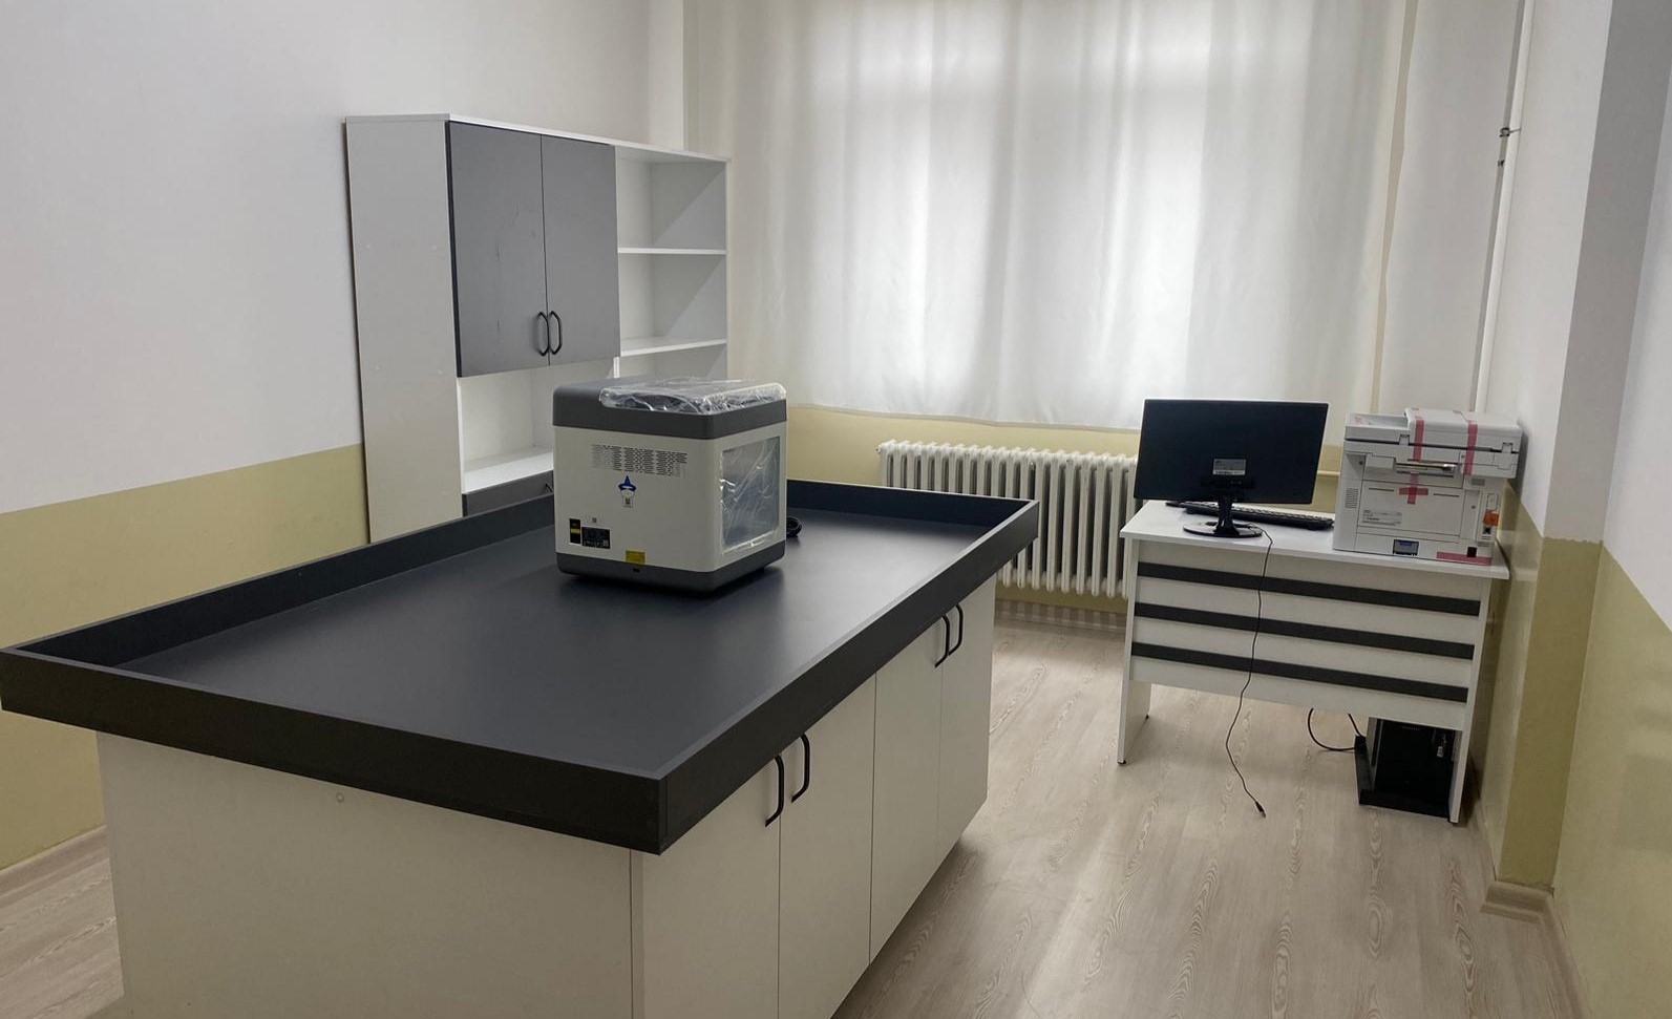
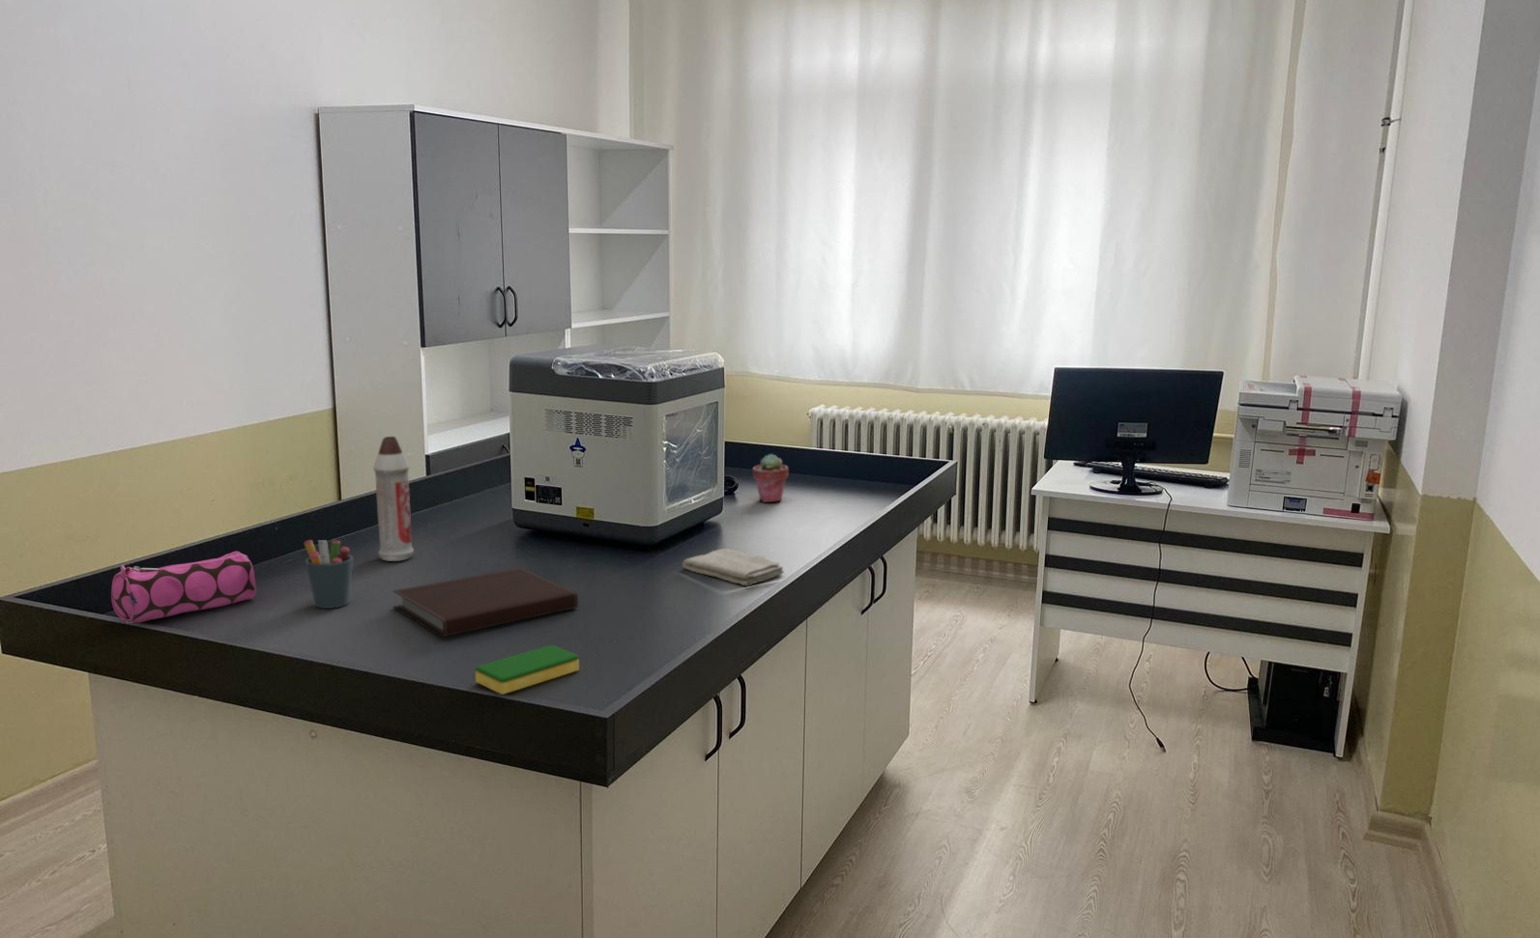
+ potted succulent [751,453,789,504]
+ pen holder [302,539,355,609]
+ pencil case [110,551,257,624]
+ dish sponge [475,644,580,696]
+ notebook [392,566,579,638]
+ spray bottle [372,435,415,562]
+ washcloth [682,548,785,586]
